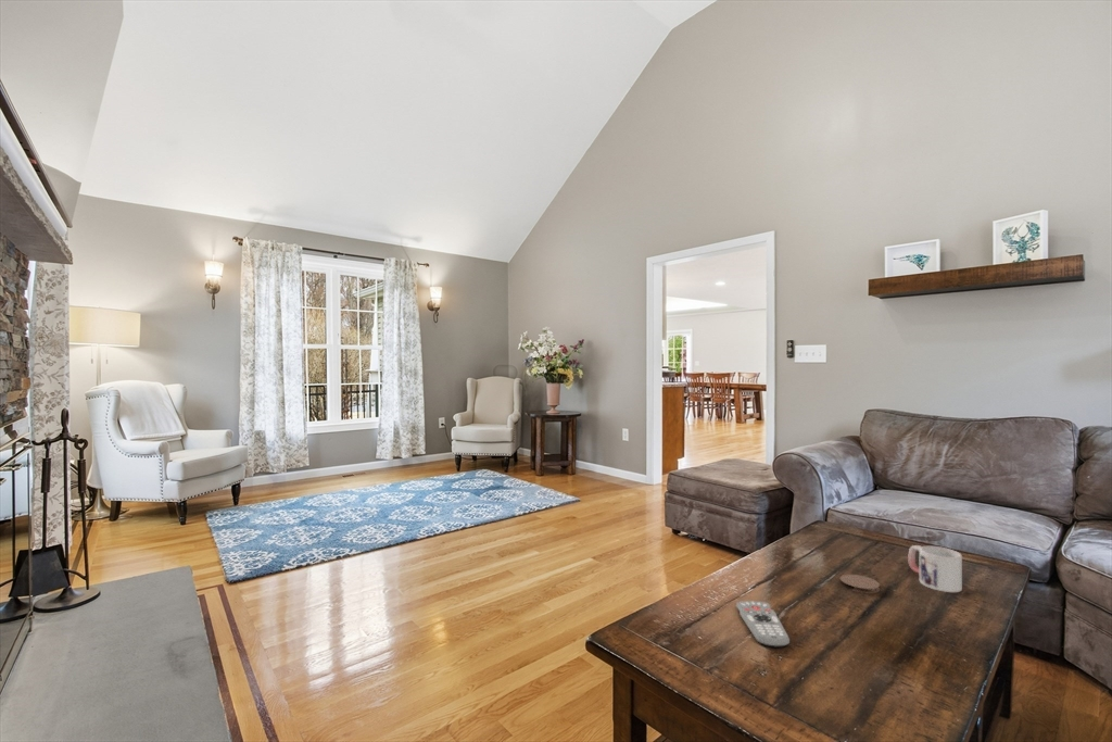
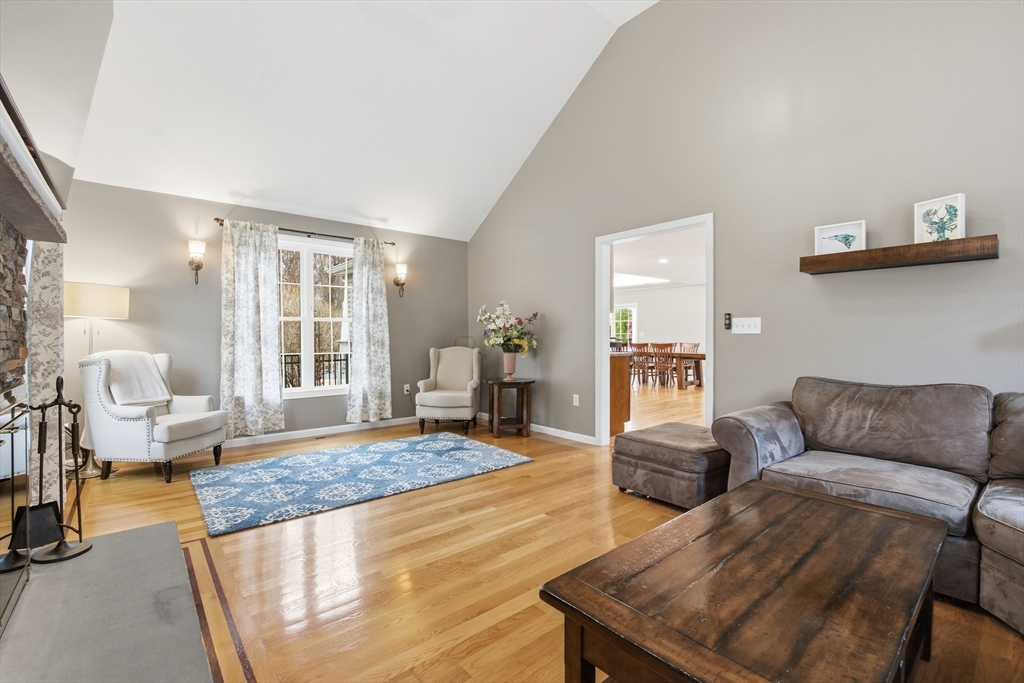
- coaster [839,574,881,594]
- mug [907,544,963,593]
- remote control [735,600,791,649]
